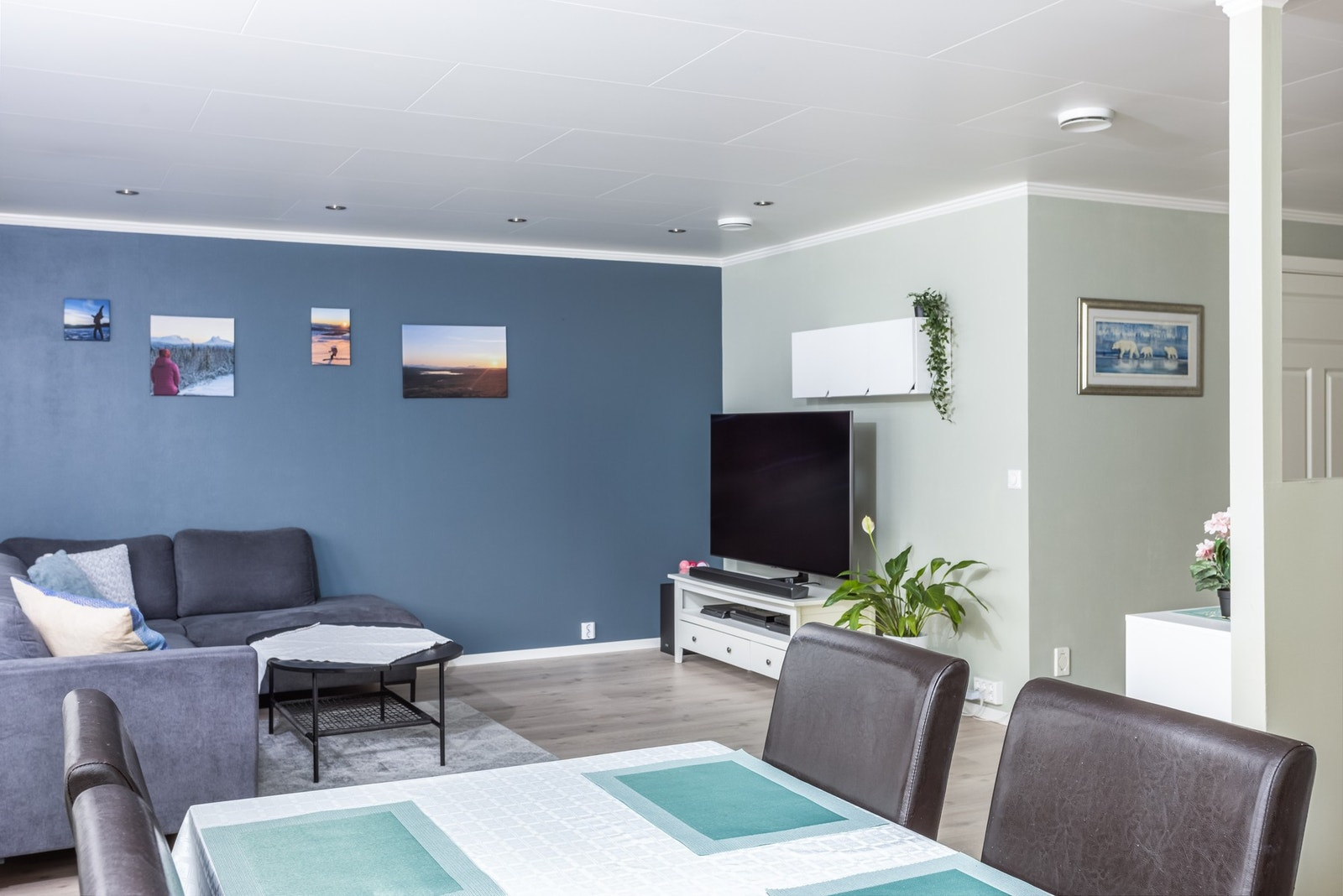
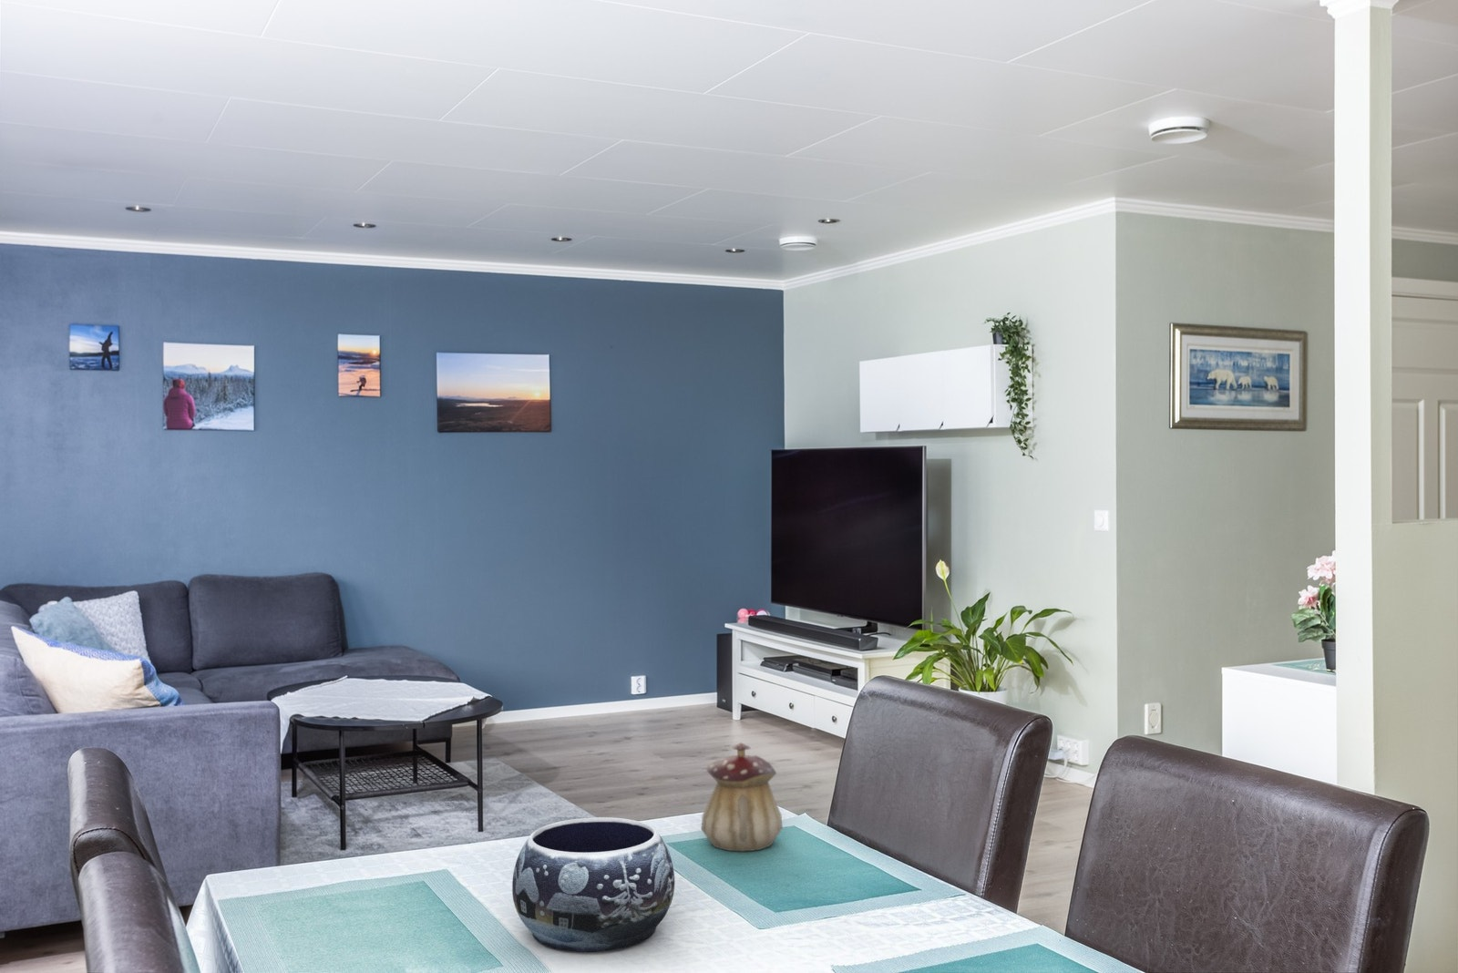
+ teapot [700,742,784,851]
+ decorative bowl [511,817,675,953]
